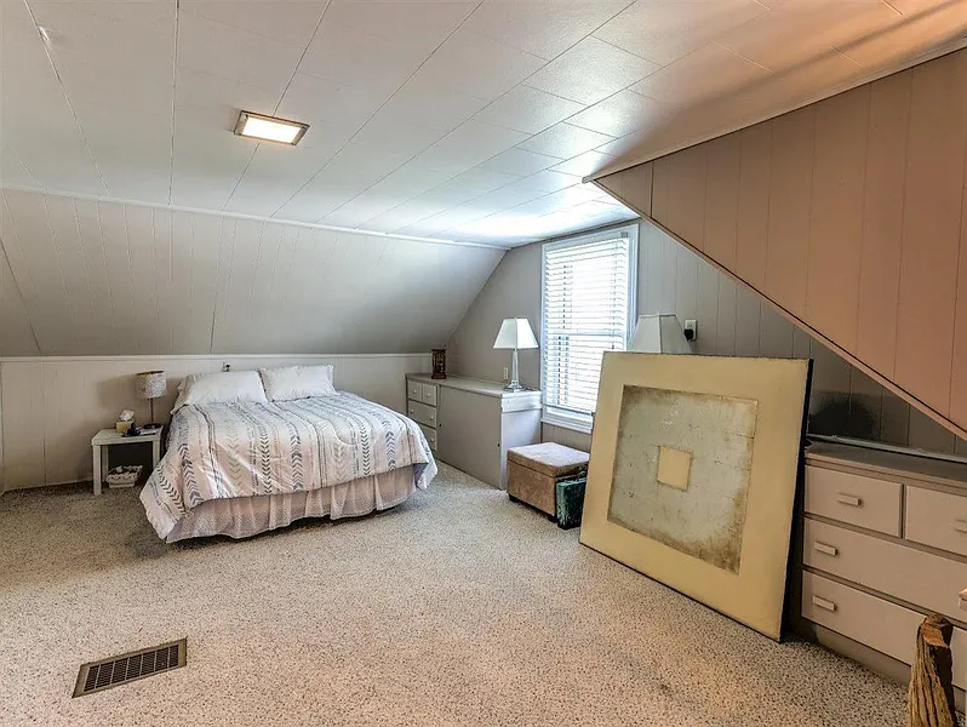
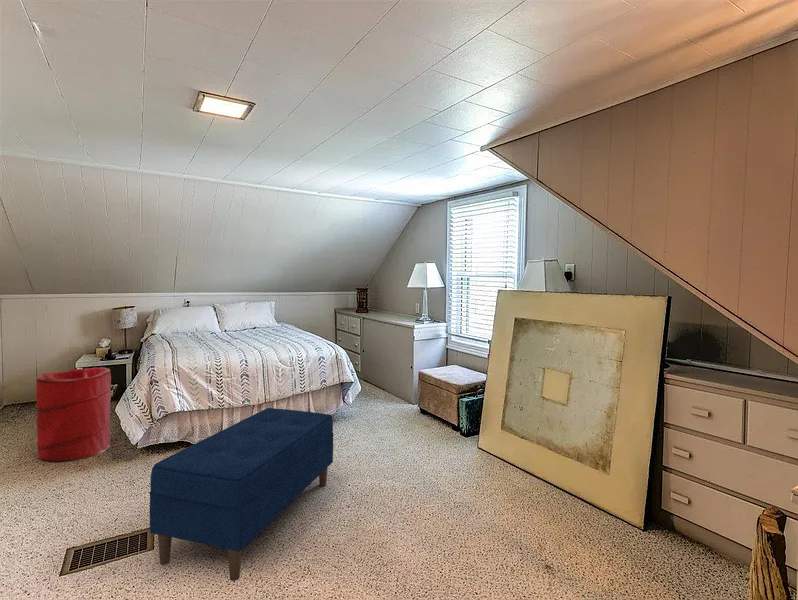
+ bench [149,407,334,582]
+ laundry hamper [35,366,112,462]
